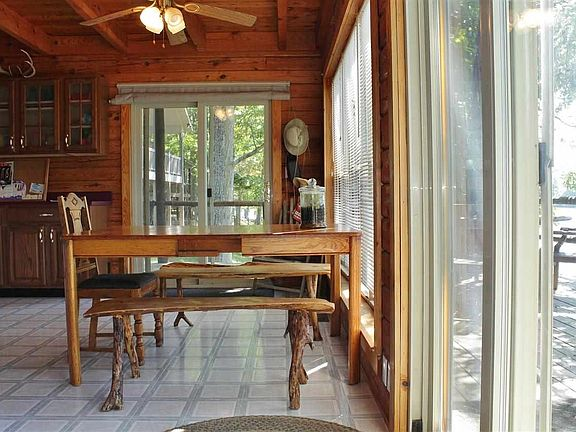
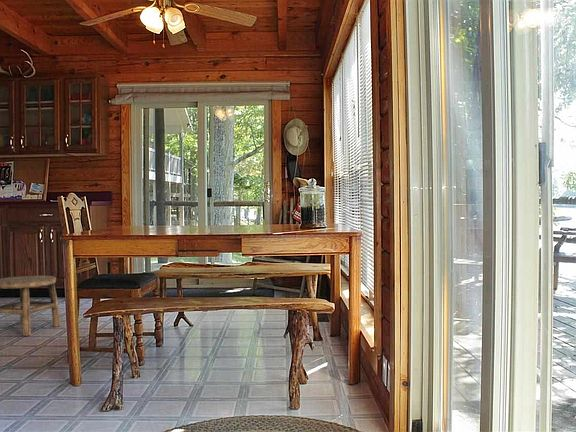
+ stool [0,275,62,337]
